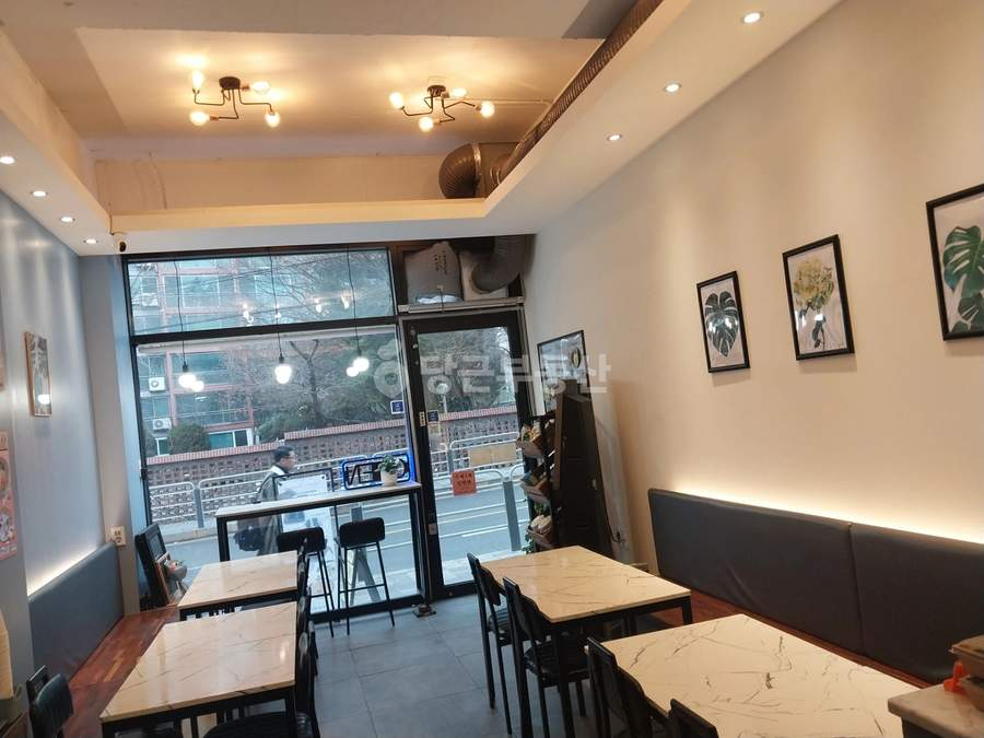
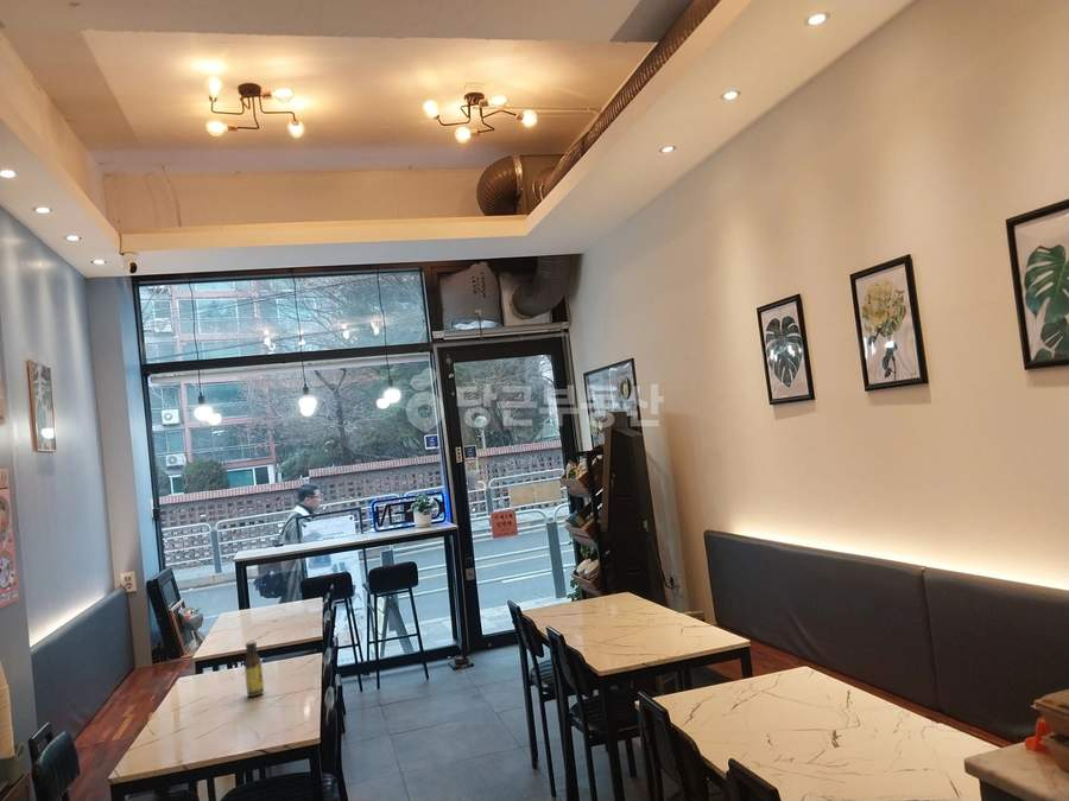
+ sauce bottle [243,641,265,698]
